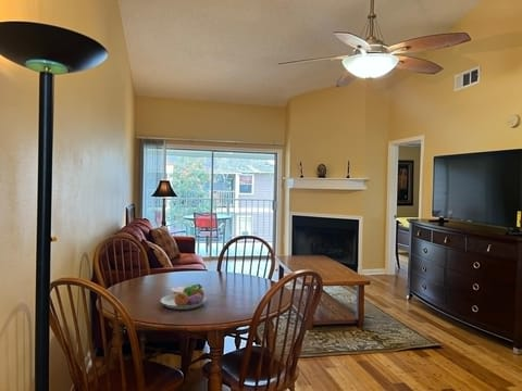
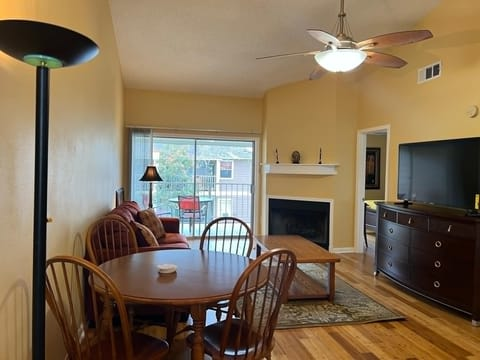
- fruit bowl [160,283,208,311]
